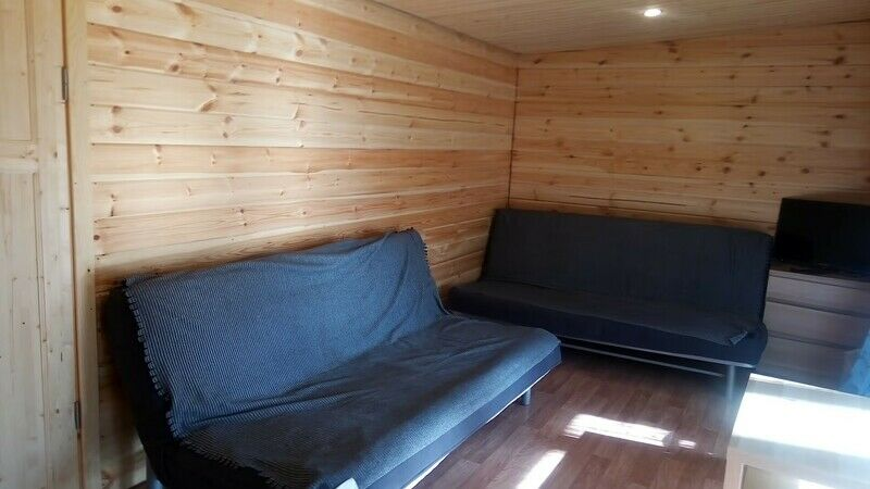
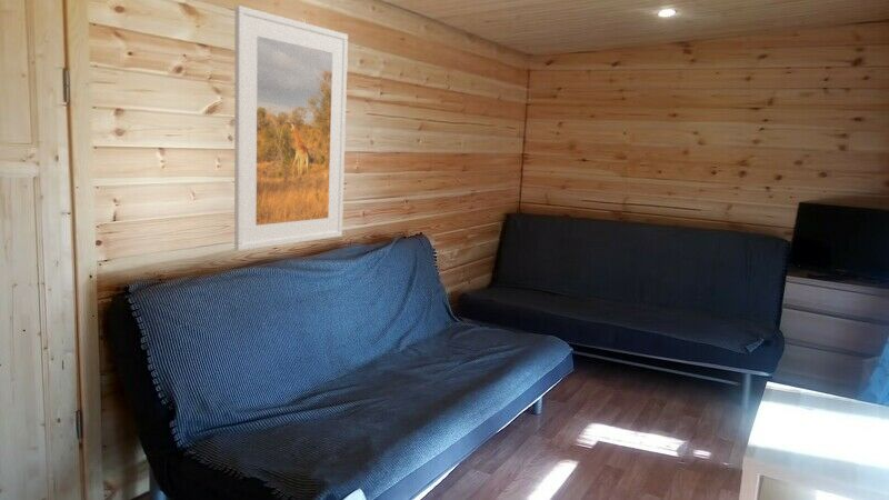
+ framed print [233,4,349,251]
